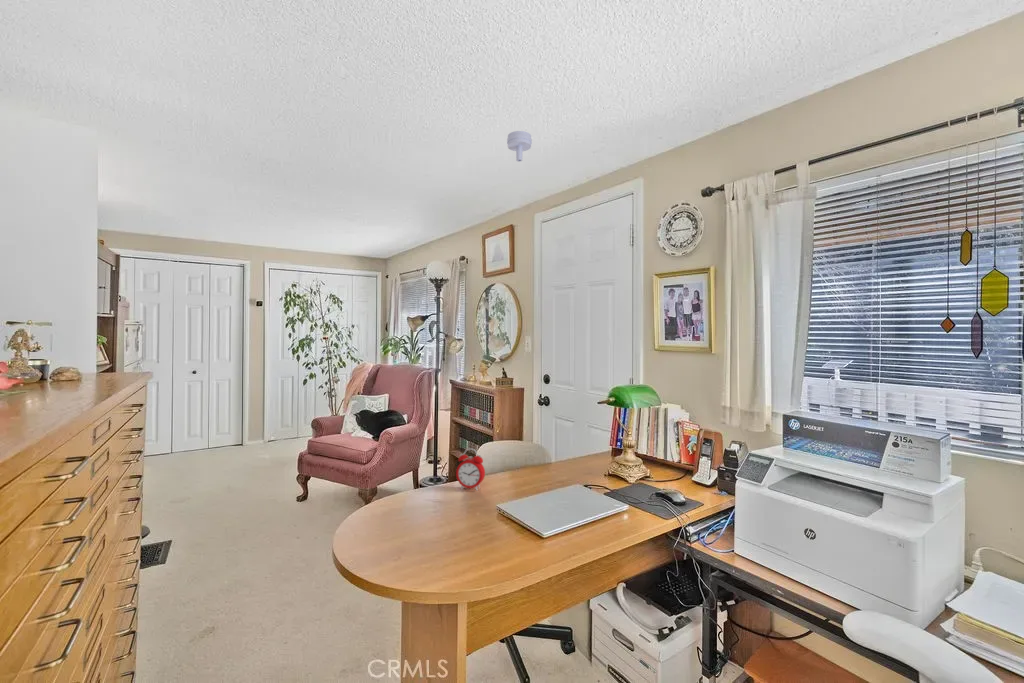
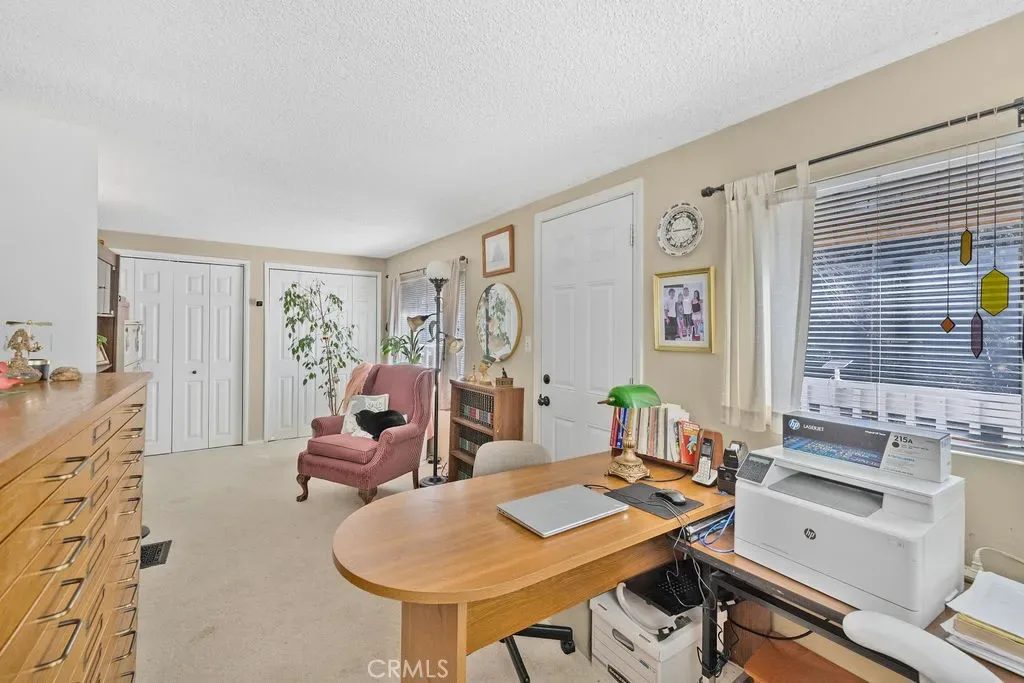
- alarm clock [455,447,486,491]
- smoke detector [506,130,533,163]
